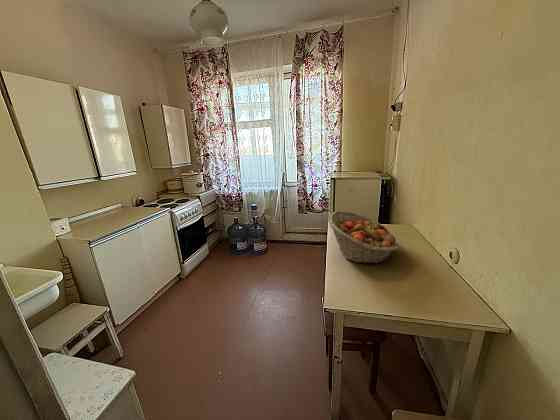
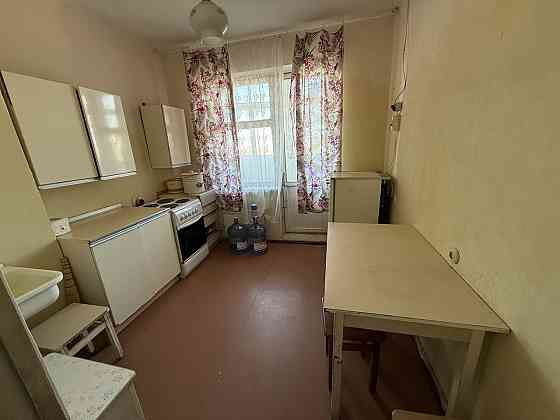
- fruit basket [327,210,400,265]
